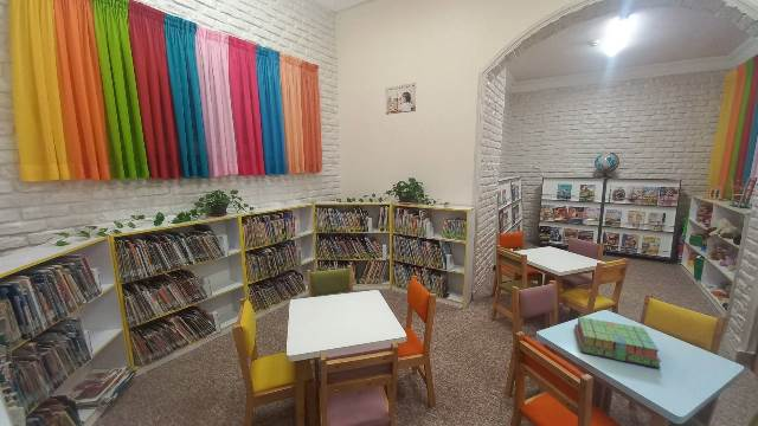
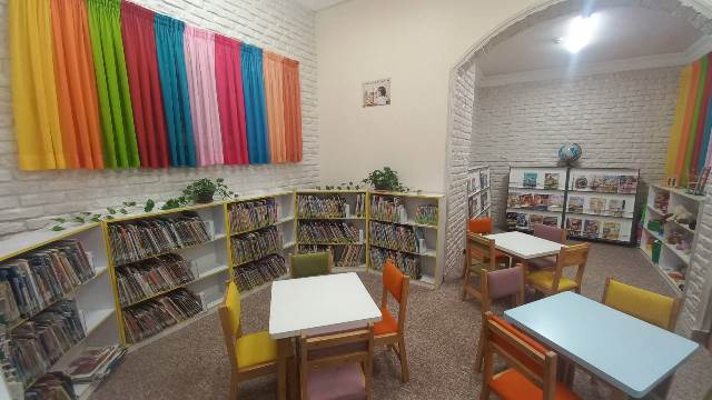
- stack of books [573,316,663,369]
